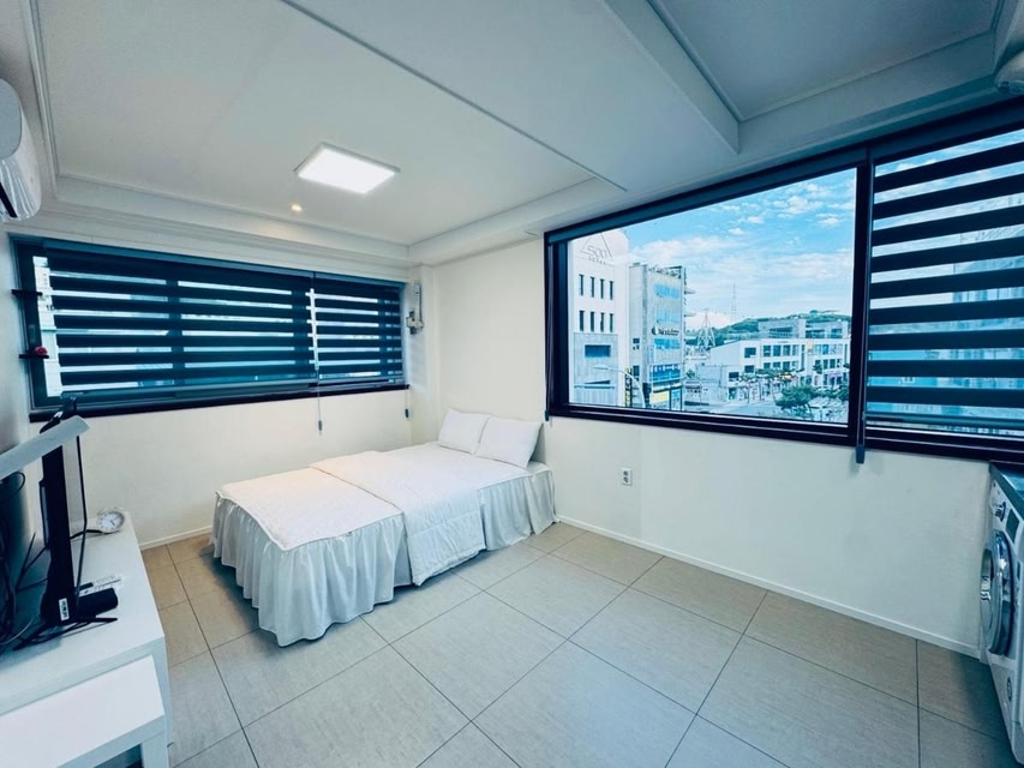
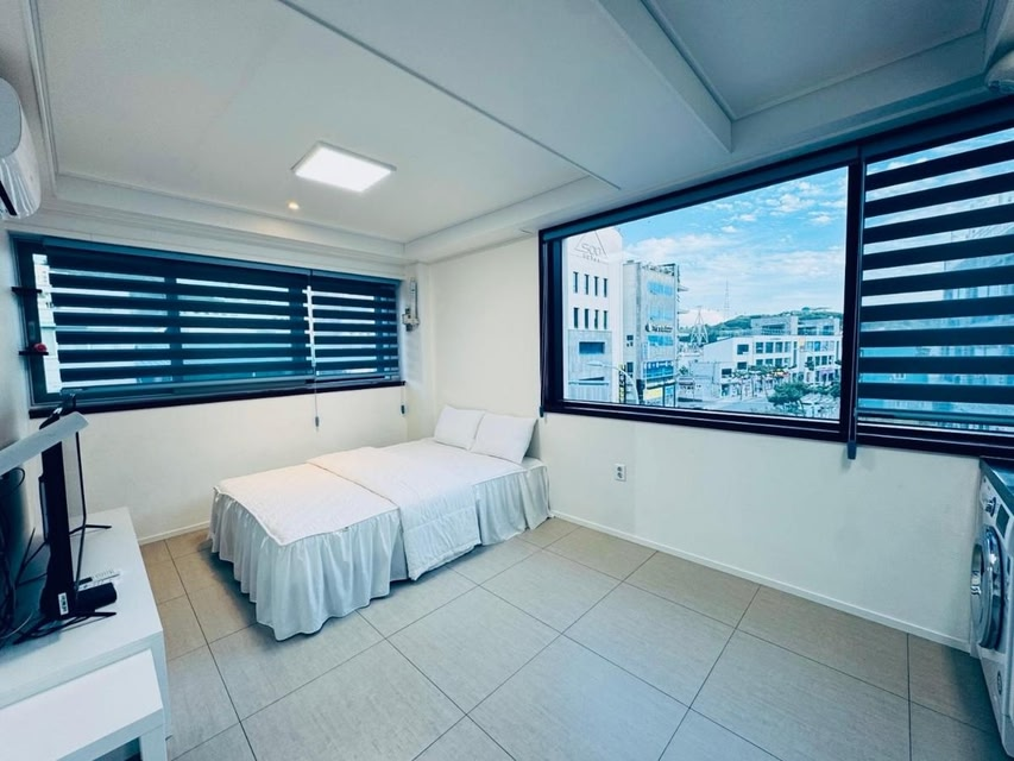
- alarm clock [95,502,127,535]
